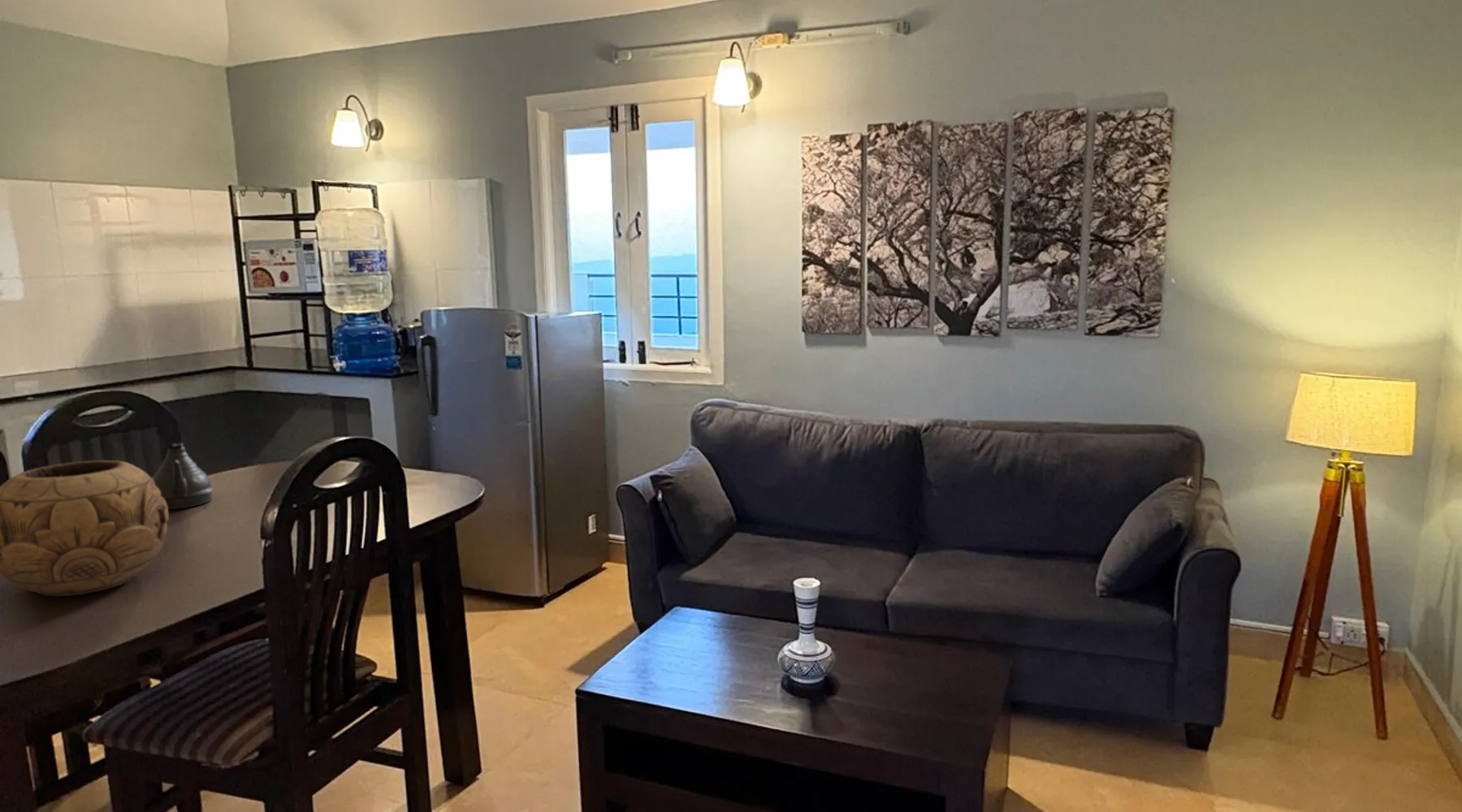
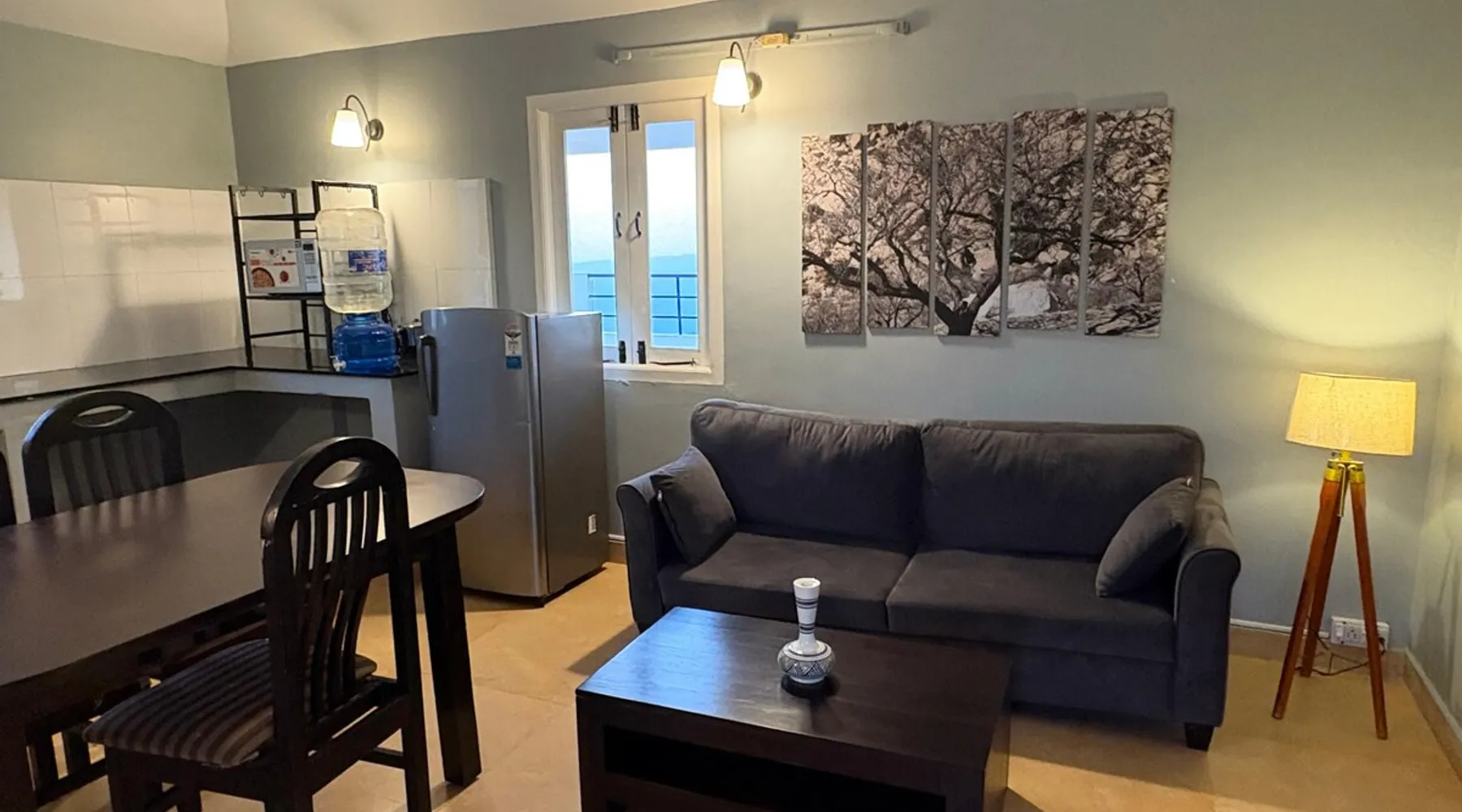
- teapot [152,443,215,510]
- decorative bowl [0,460,170,597]
